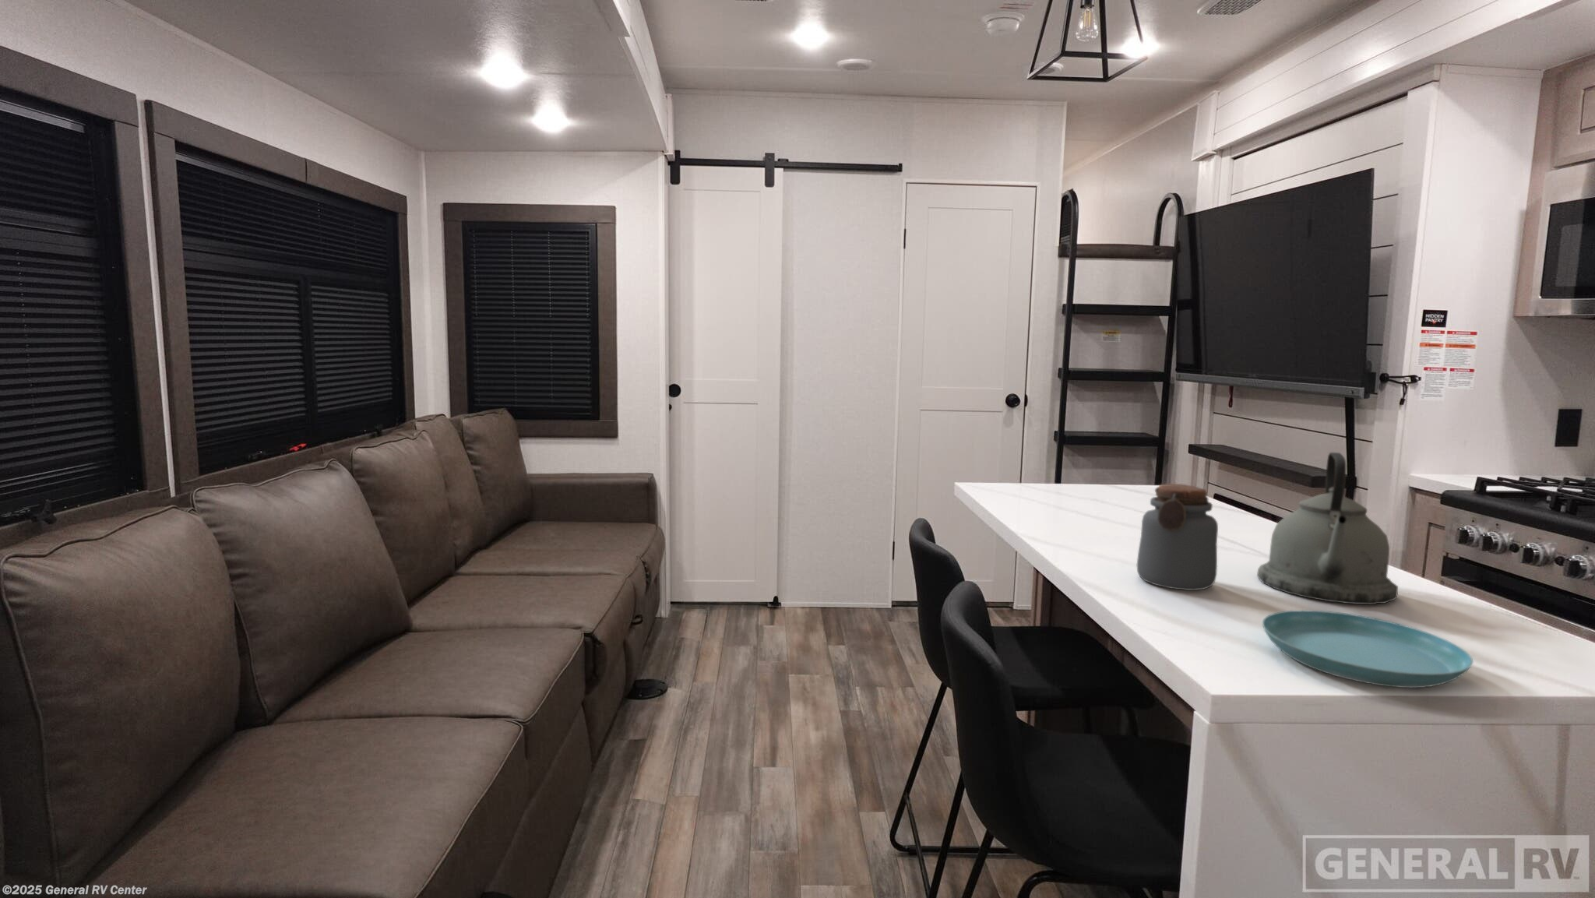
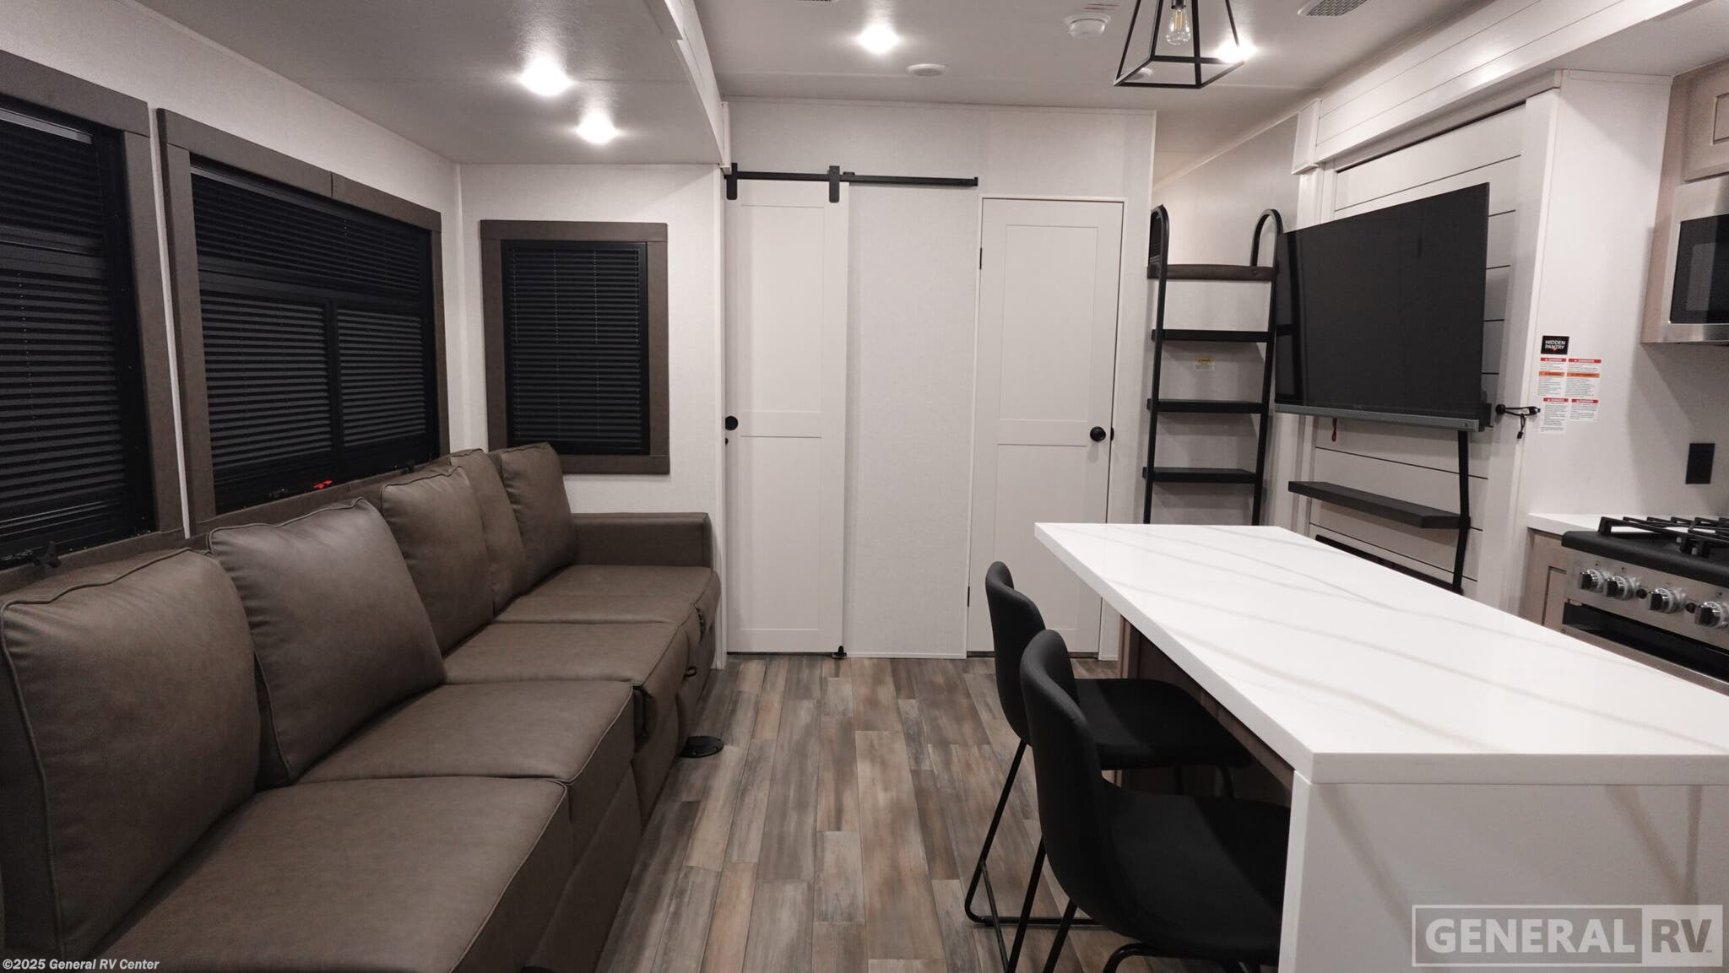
- jar [1136,483,1219,591]
- saucer [1262,609,1473,689]
- kettle [1257,451,1399,606]
